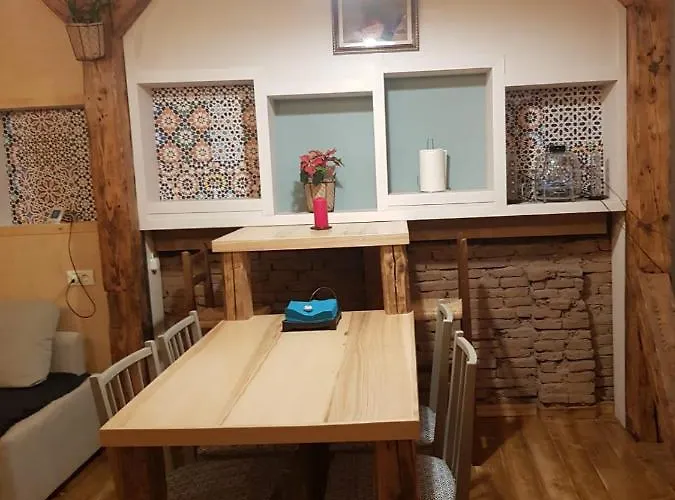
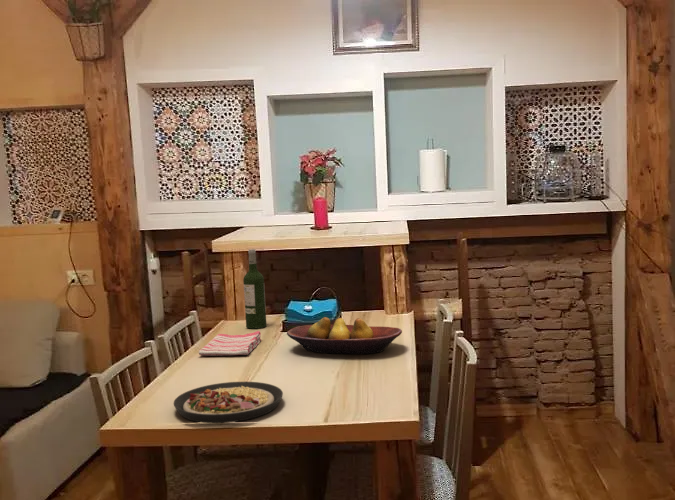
+ dish towel [198,330,262,357]
+ plate [173,381,284,424]
+ wine bottle [242,248,267,330]
+ fruit bowl [286,316,403,355]
